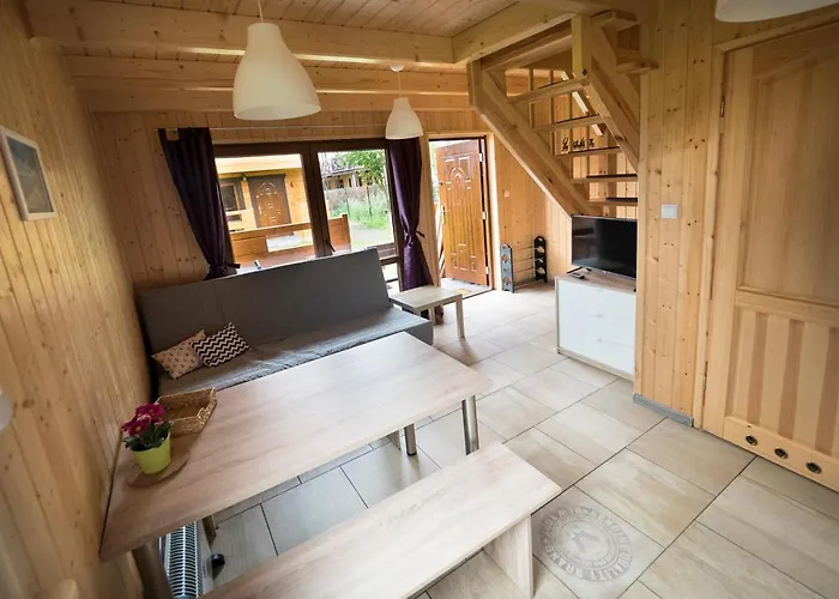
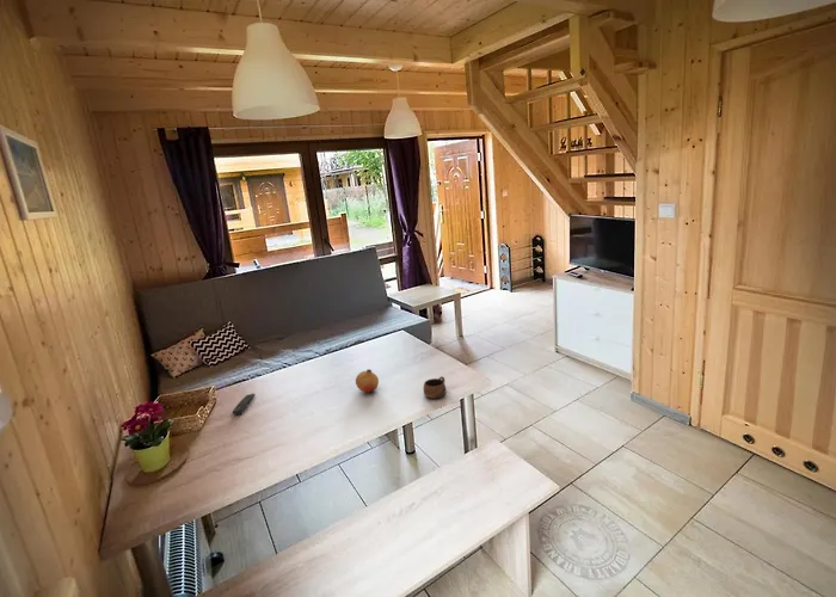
+ fruit [355,368,380,394]
+ cup [423,375,447,400]
+ remote control [232,393,256,416]
